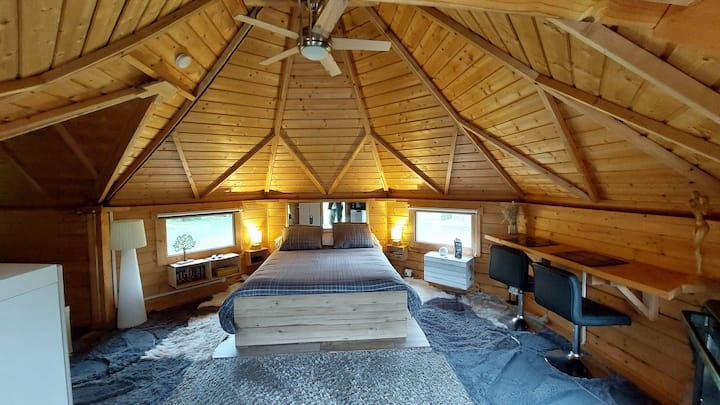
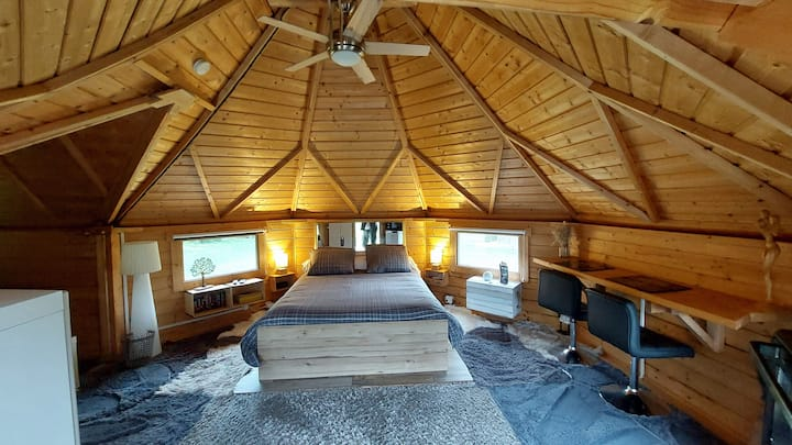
+ wastebasket [119,330,156,369]
